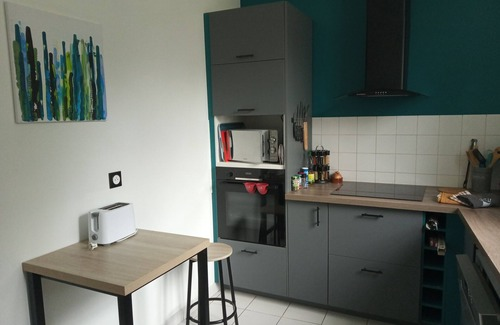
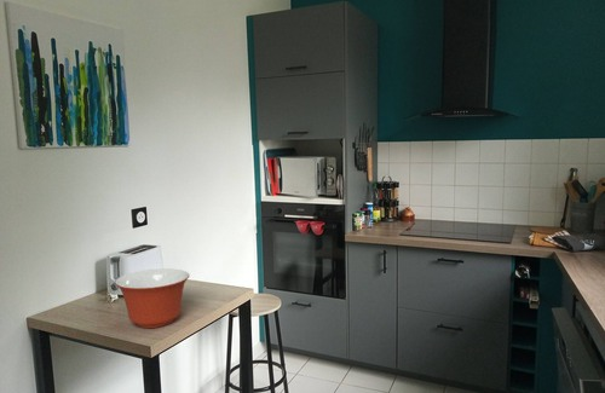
+ mixing bowl [114,267,191,329]
